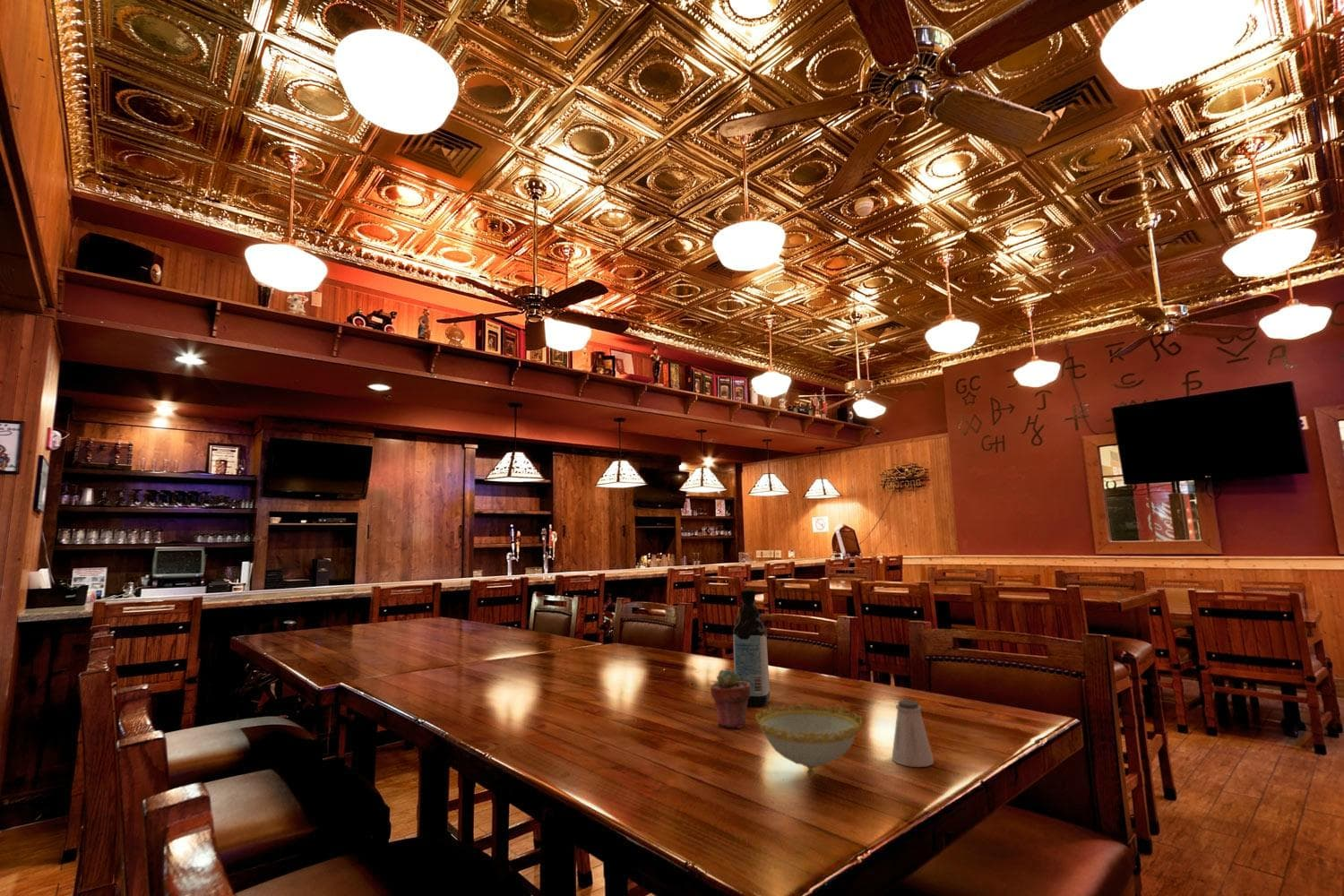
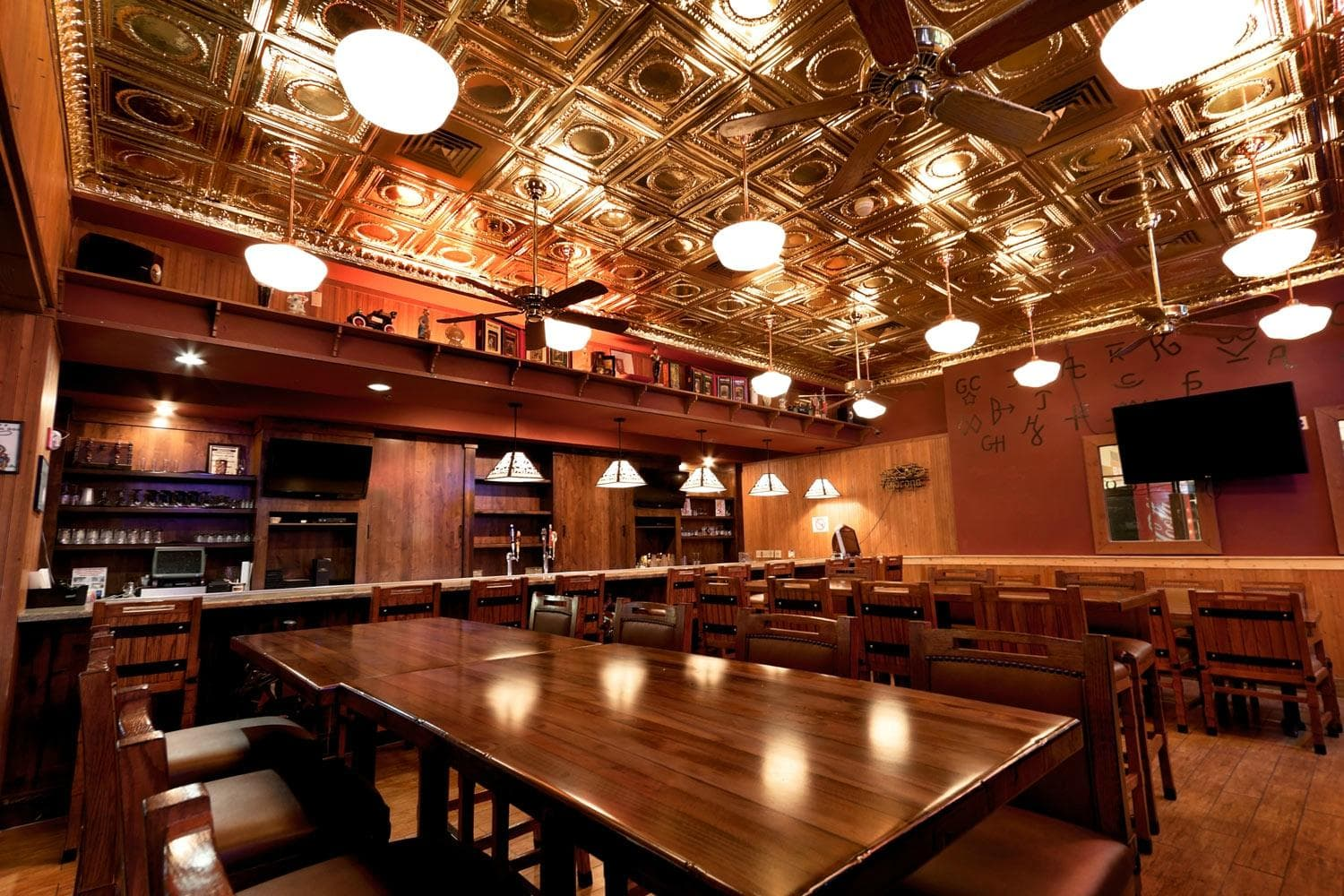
- decorative bowl [754,702,863,778]
- water bottle [732,589,771,707]
- saltshaker [891,699,935,768]
- potted succulent [710,668,751,729]
